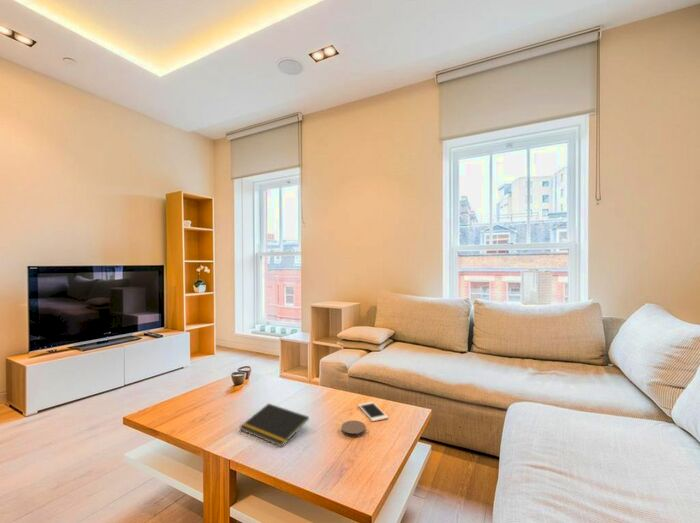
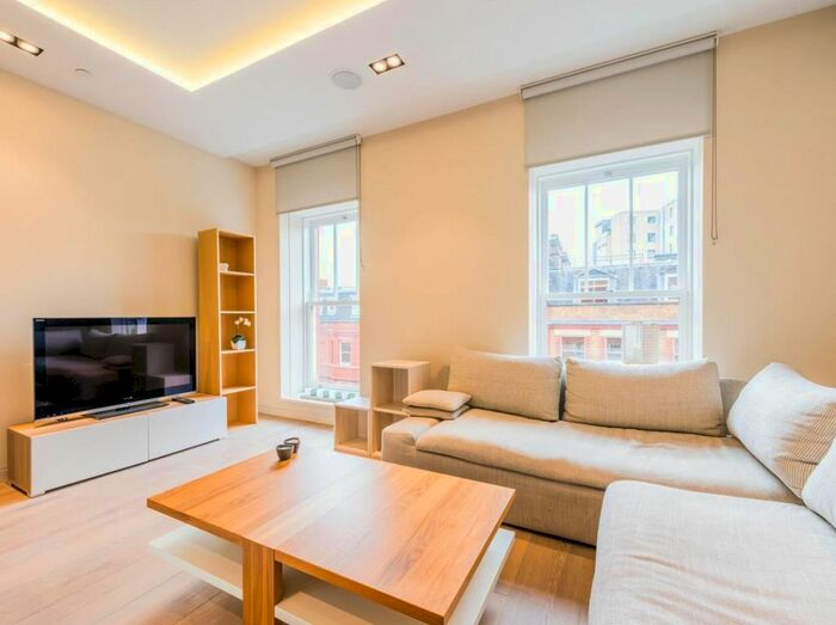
- cell phone [357,401,389,423]
- coaster [340,419,367,438]
- notepad [239,402,310,448]
